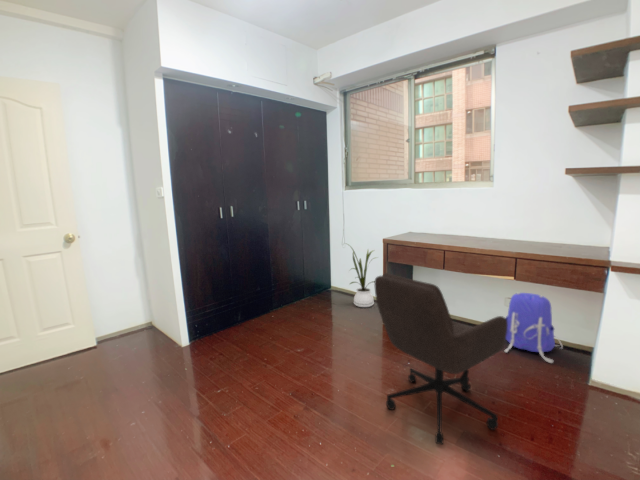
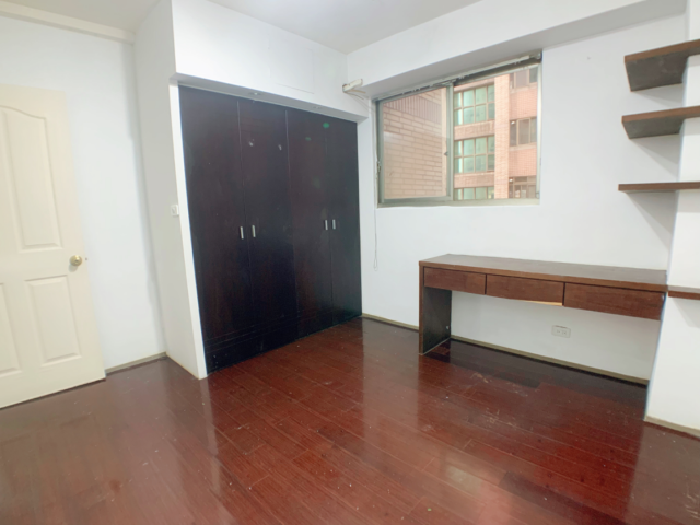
- office chair [373,272,508,446]
- house plant [344,242,379,308]
- backpack [503,291,564,364]
